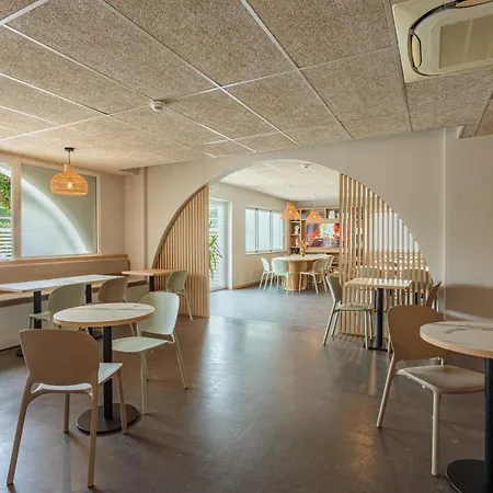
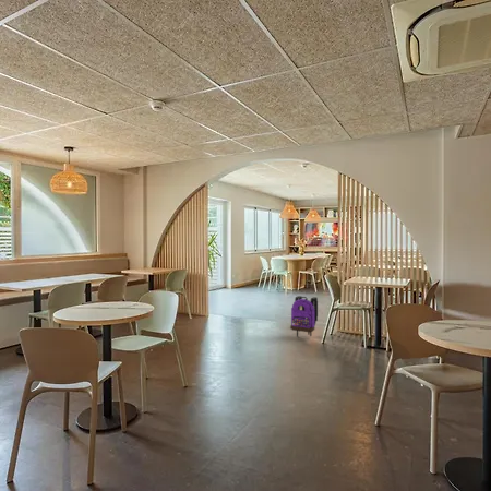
+ backpack [289,295,319,337]
